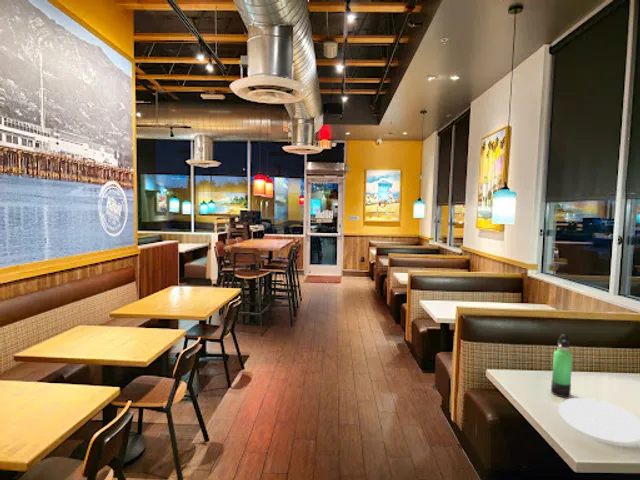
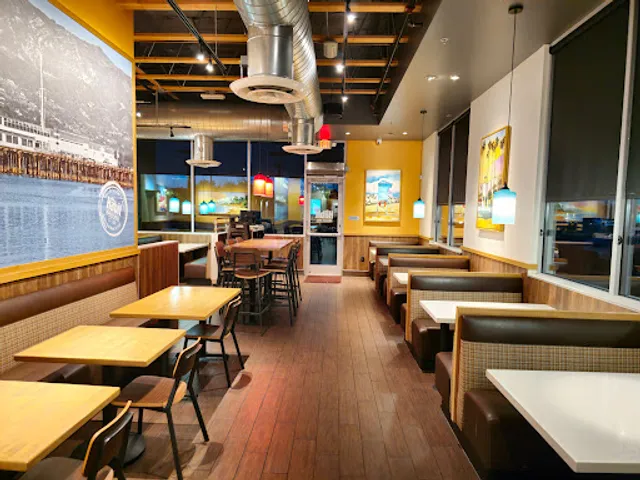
- plate [558,397,640,443]
- thermos bottle [550,334,573,398]
